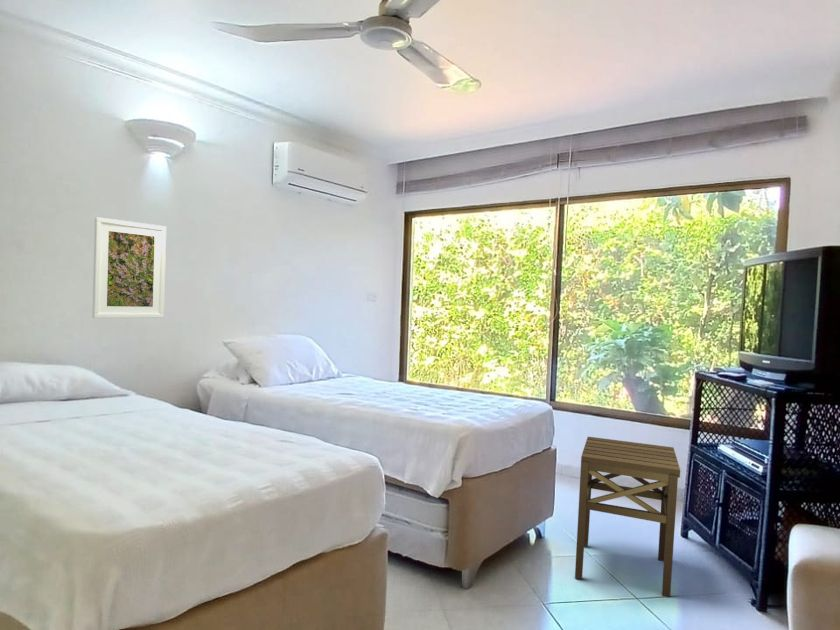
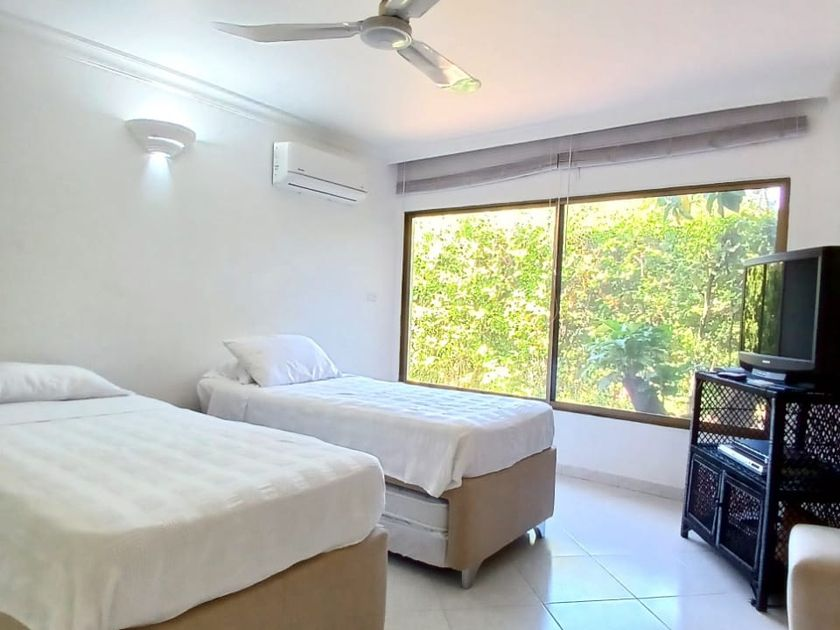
- side table [574,436,681,598]
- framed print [91,216,167,319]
